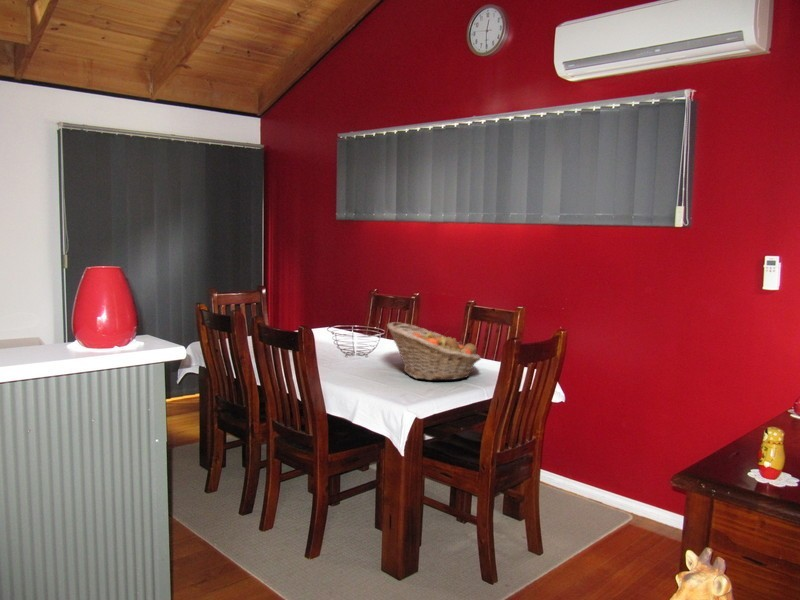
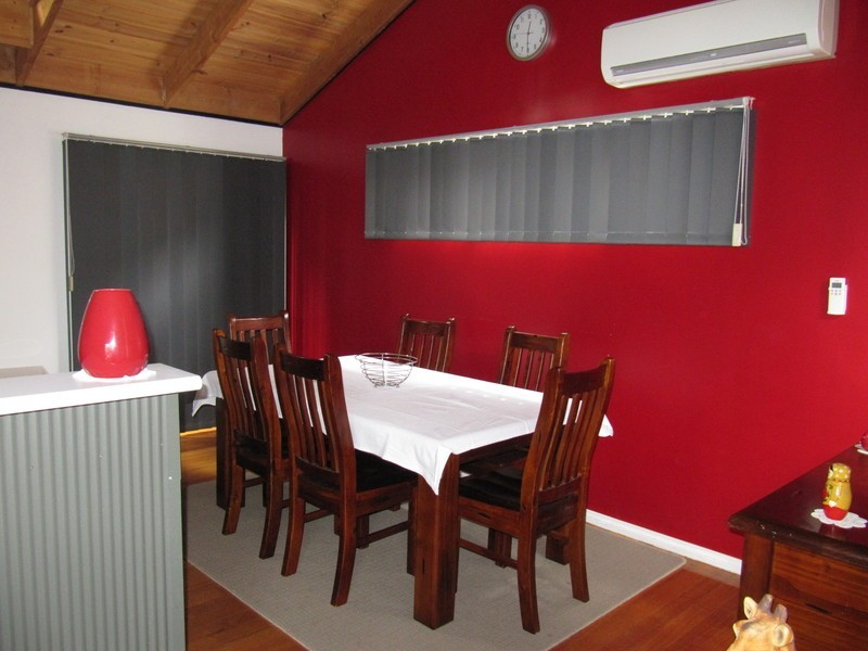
- fruit basket [386,321,482,381]
